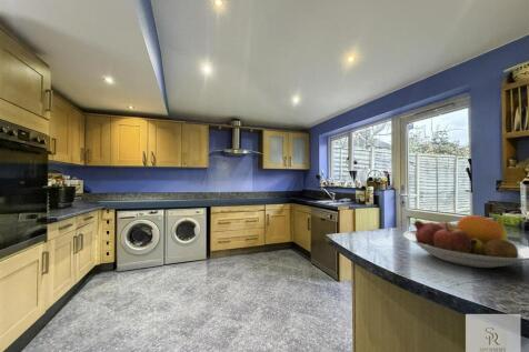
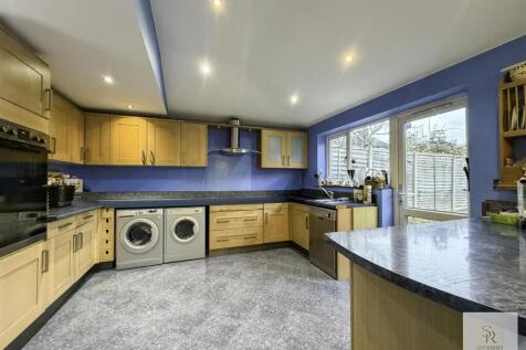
- fruit bowl [402,214,529,269]
